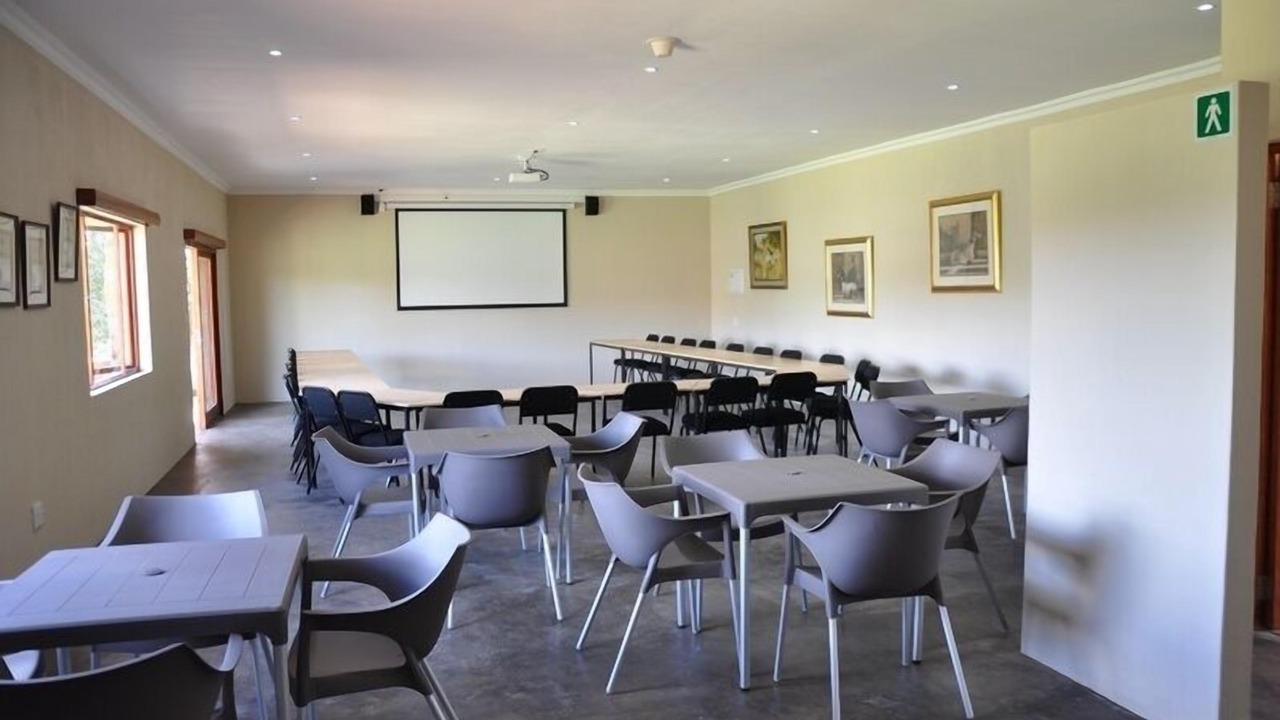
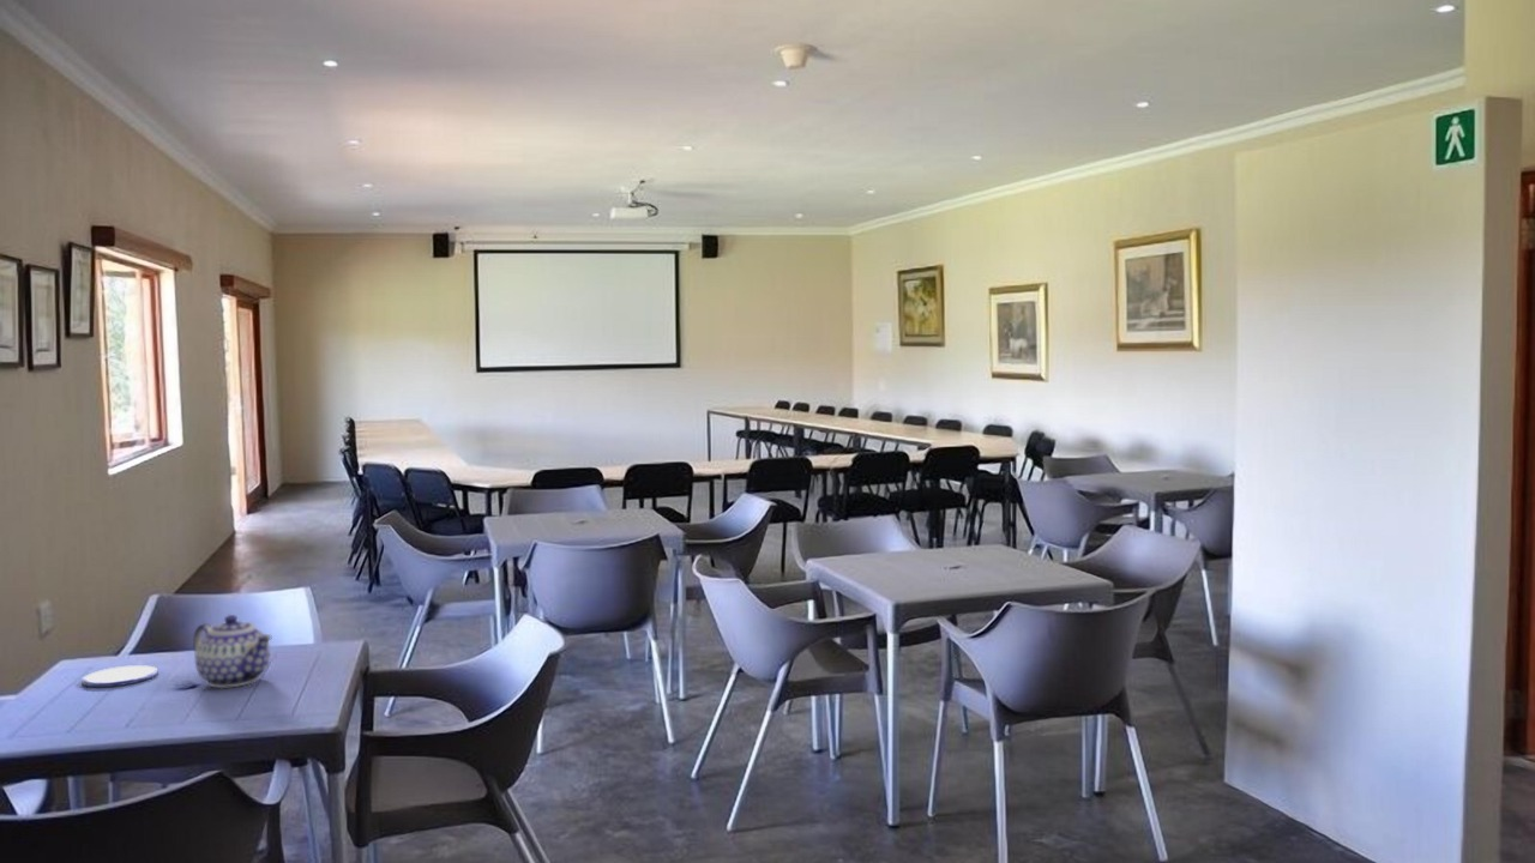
+ saucer [80,664,158,688]
+ teapot [192,614,273,689]
